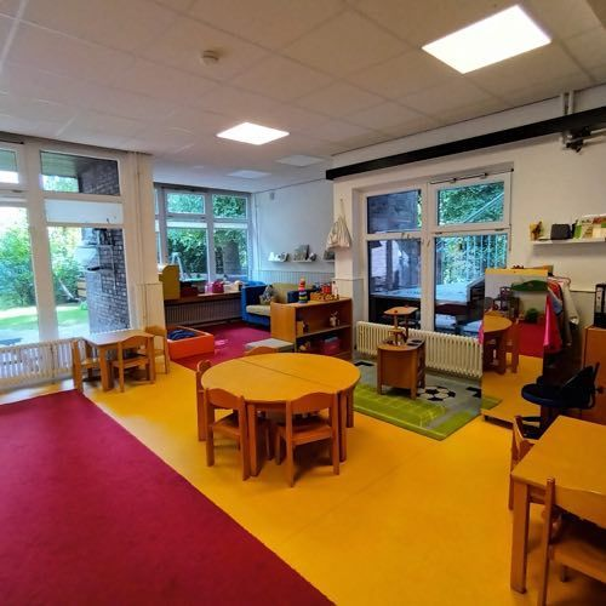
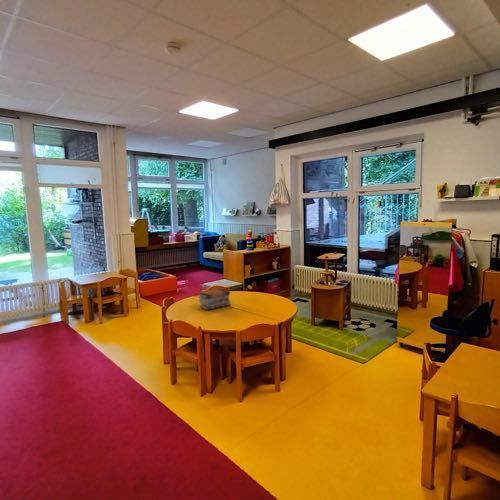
+ book stack [197,288,231,311]
